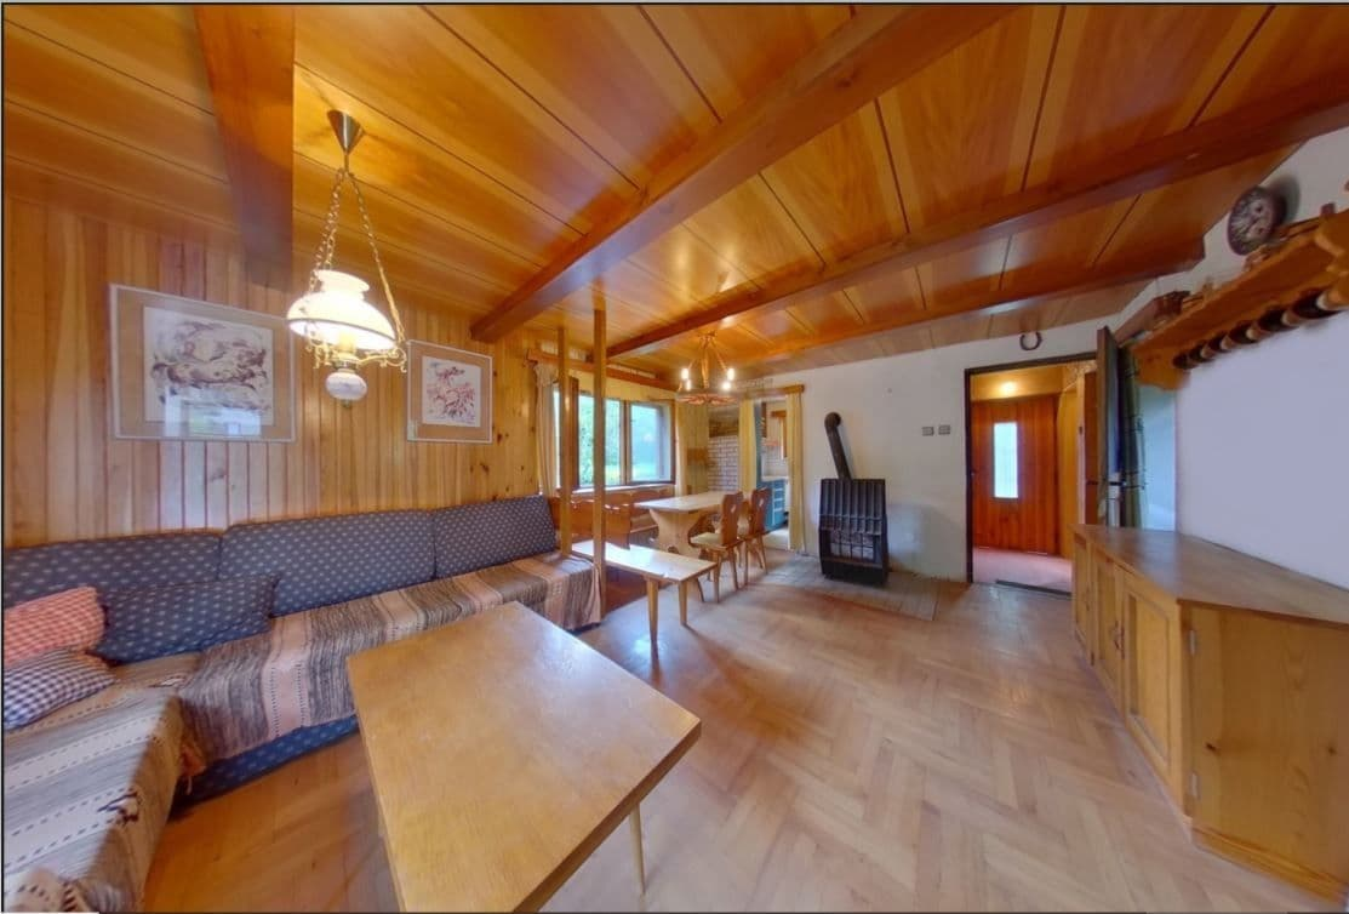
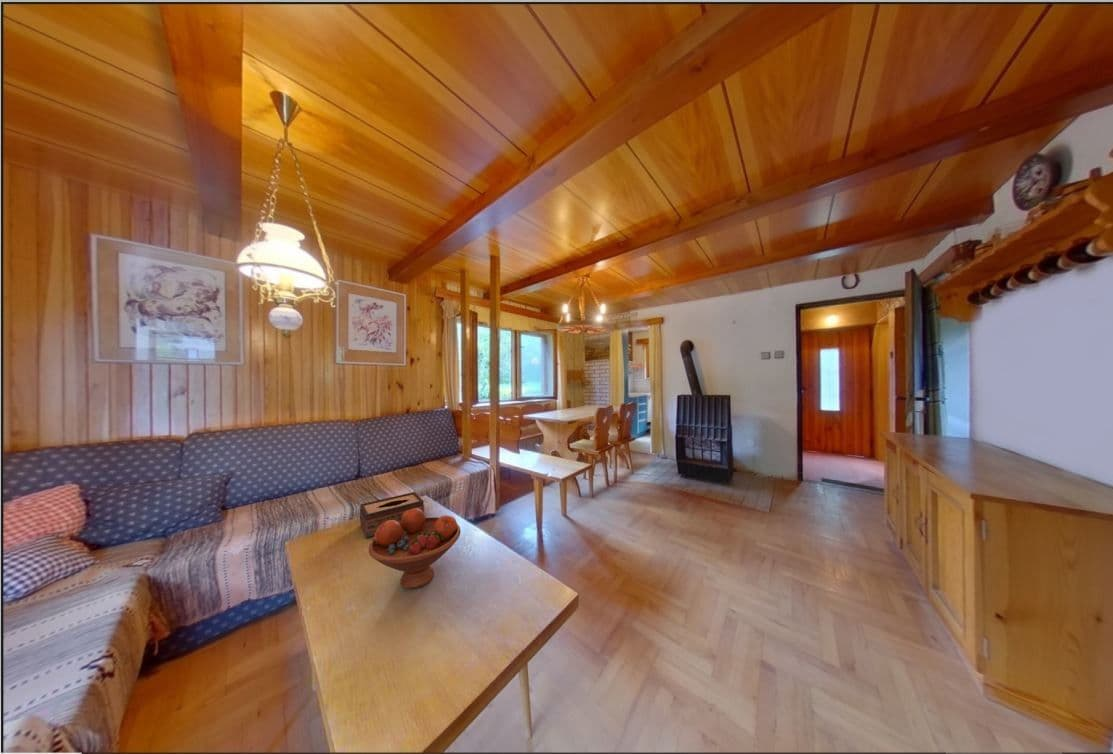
+ tissue box [359,491,425,538]
+ fruit bowl [368,508,462,590]
